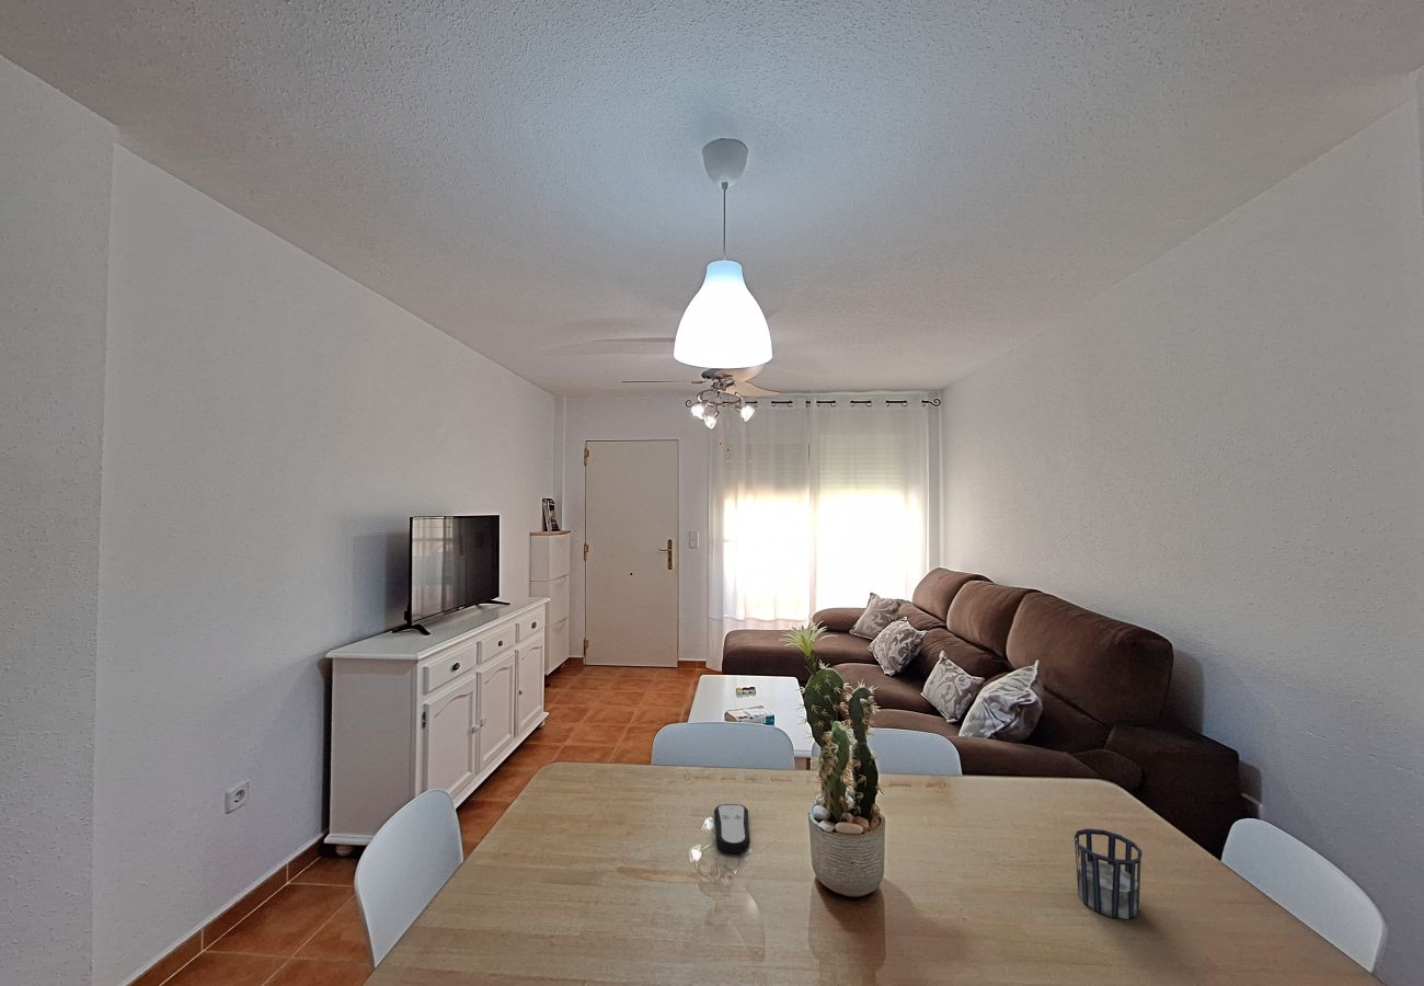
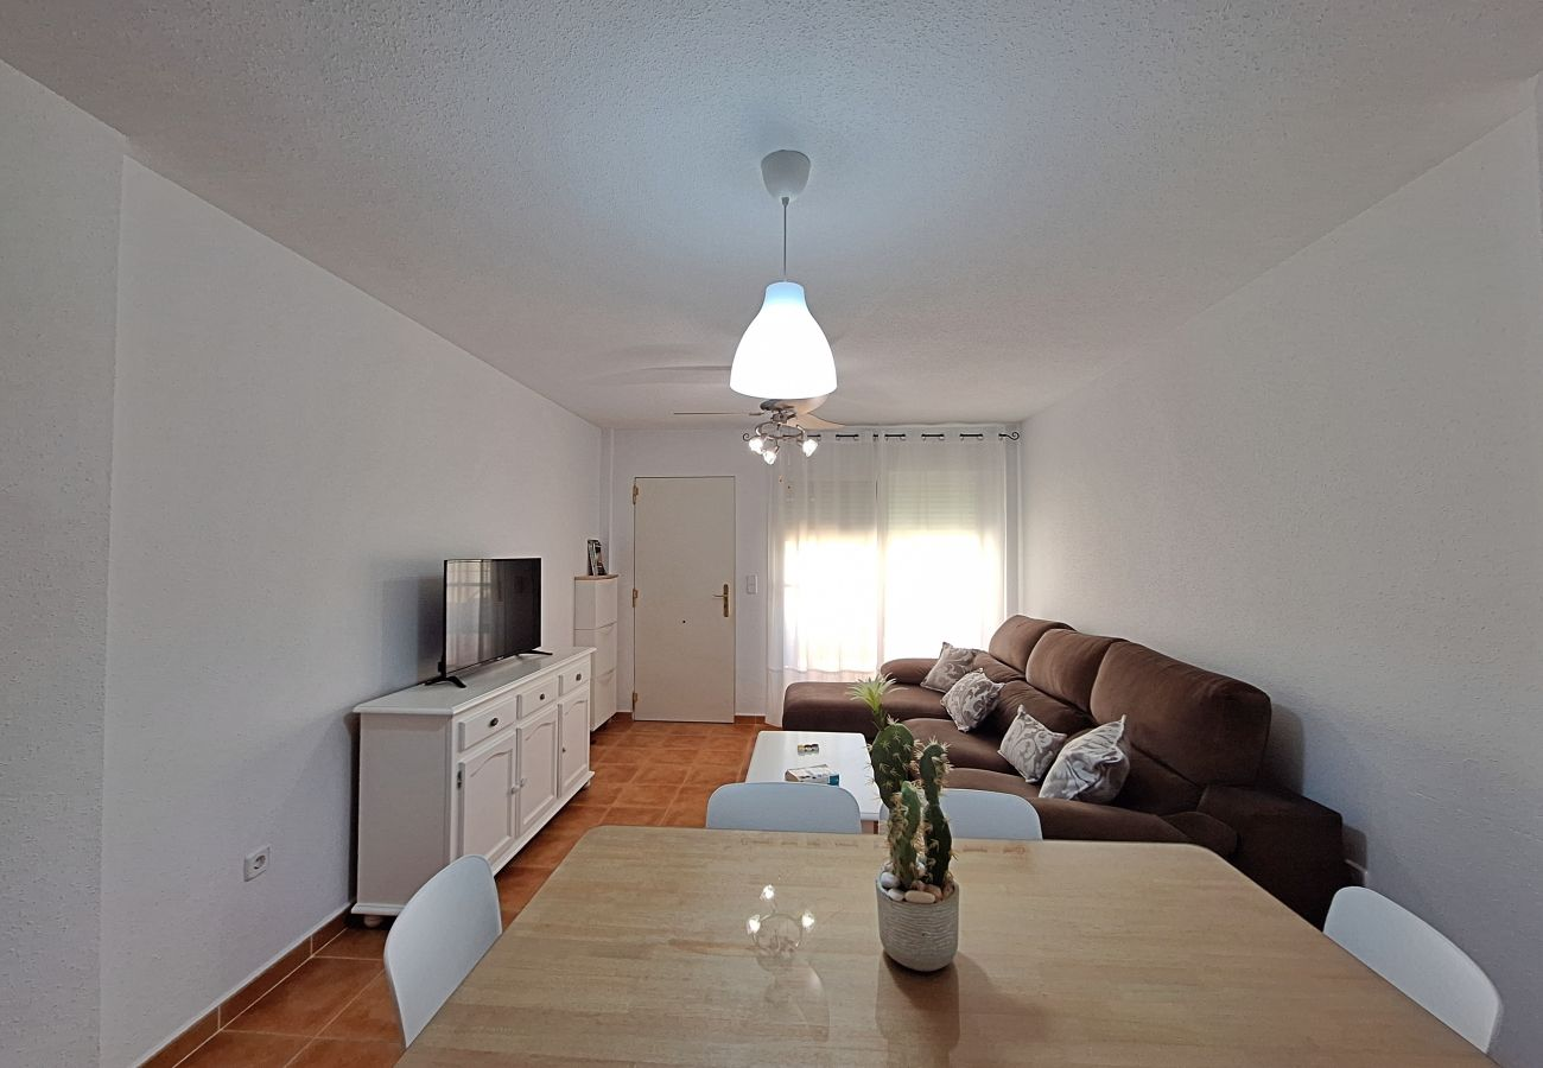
- remote control [713,803,751,853]
- cup [1073,827,1144,920]
